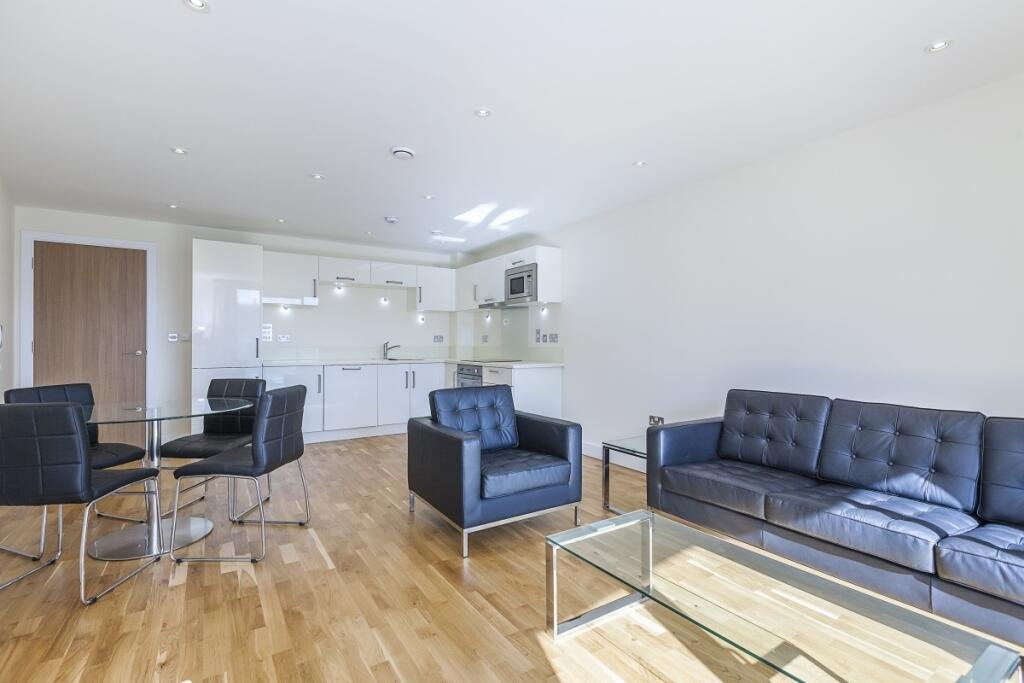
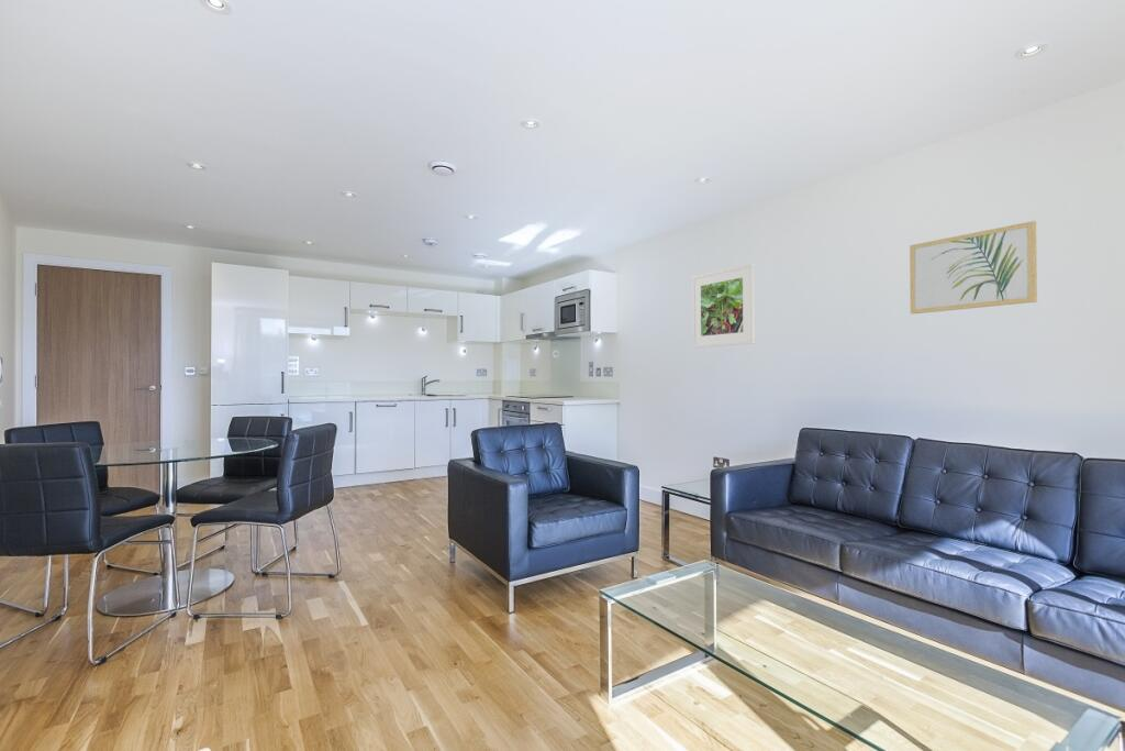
+ wall art [909,220,1038,314]
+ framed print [691,263,756,349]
